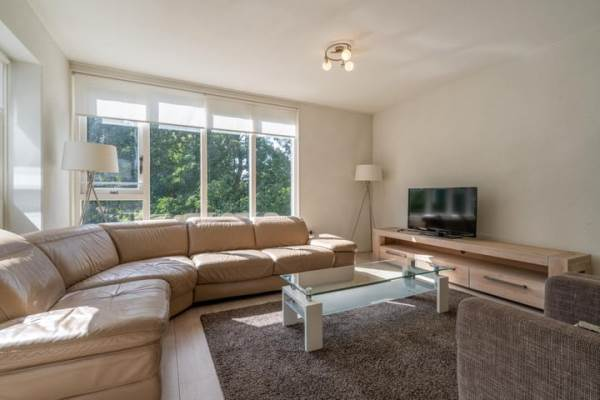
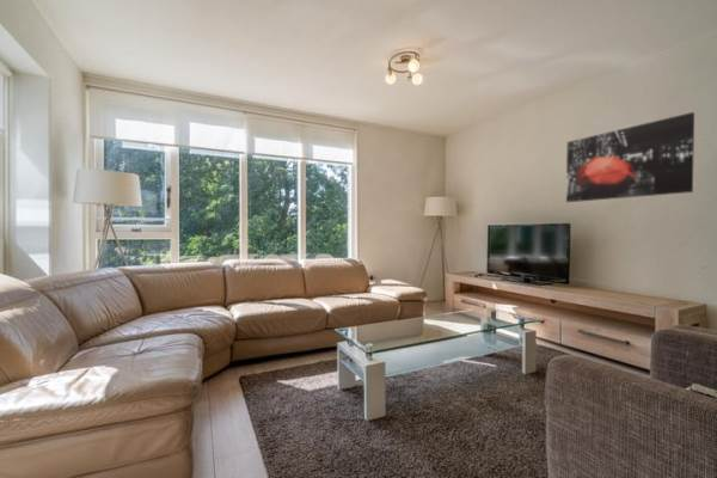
+ wall art [565,111,695,203]
